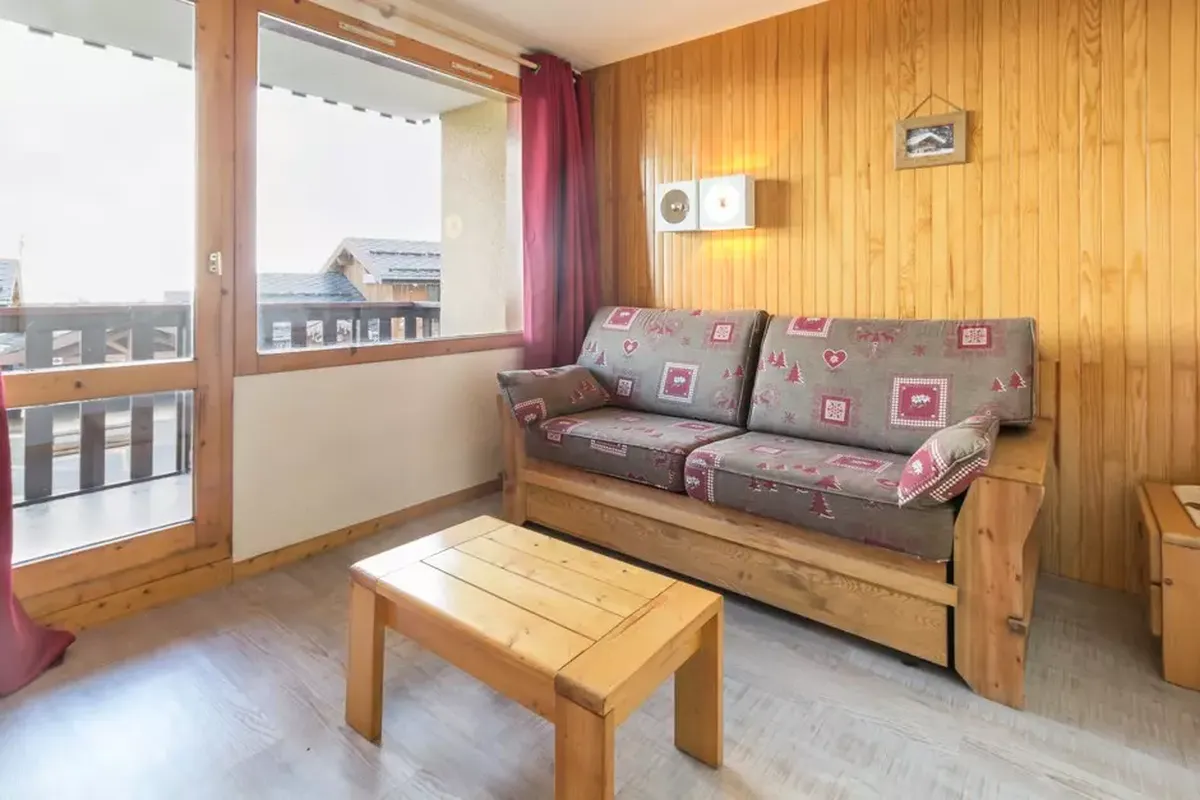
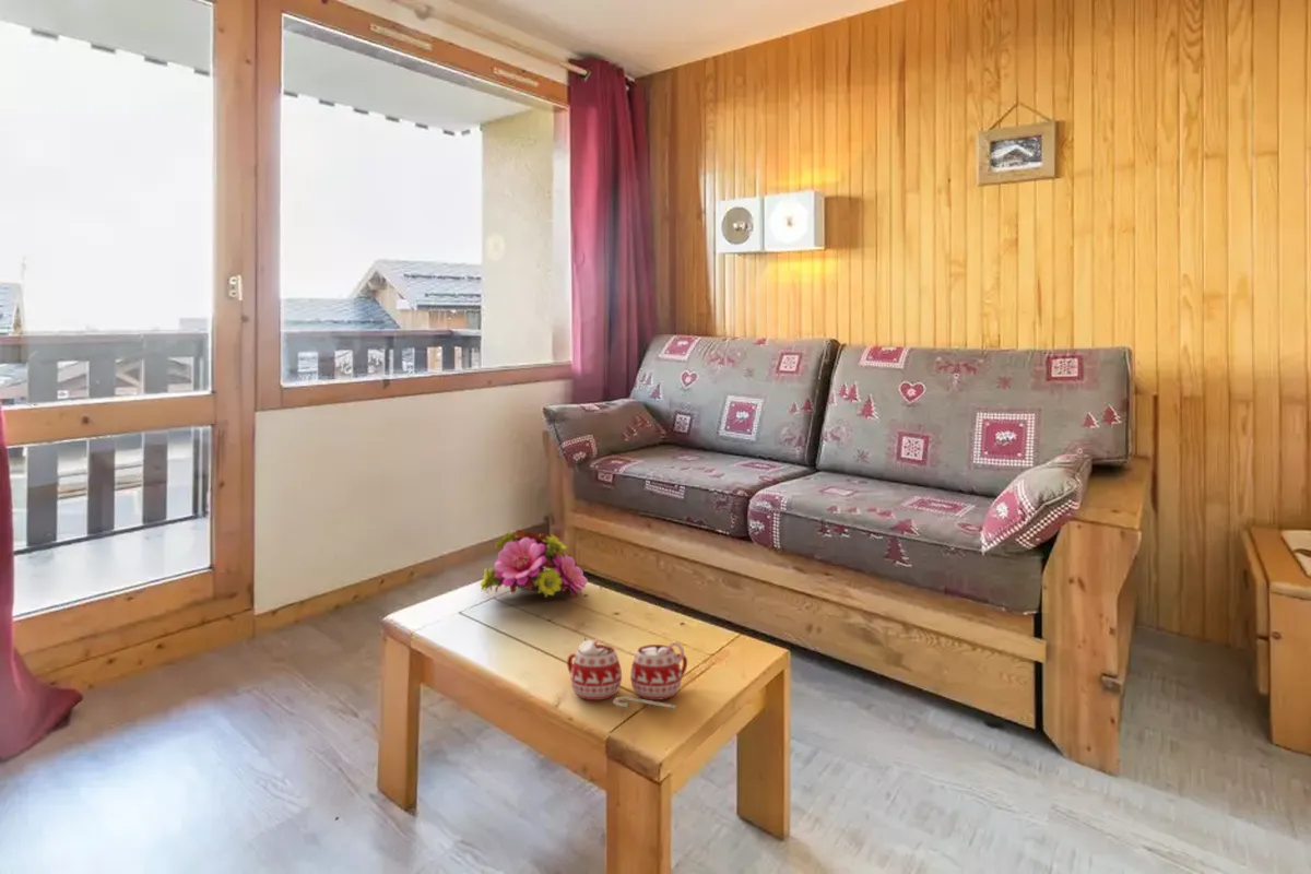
+ flower bouquet [480,529,589,600]
+ mug [566,637,688,710]
